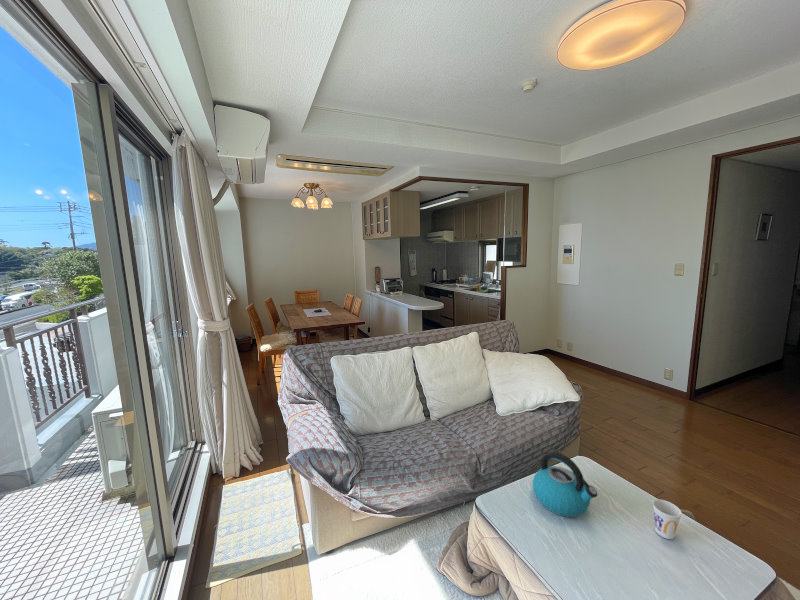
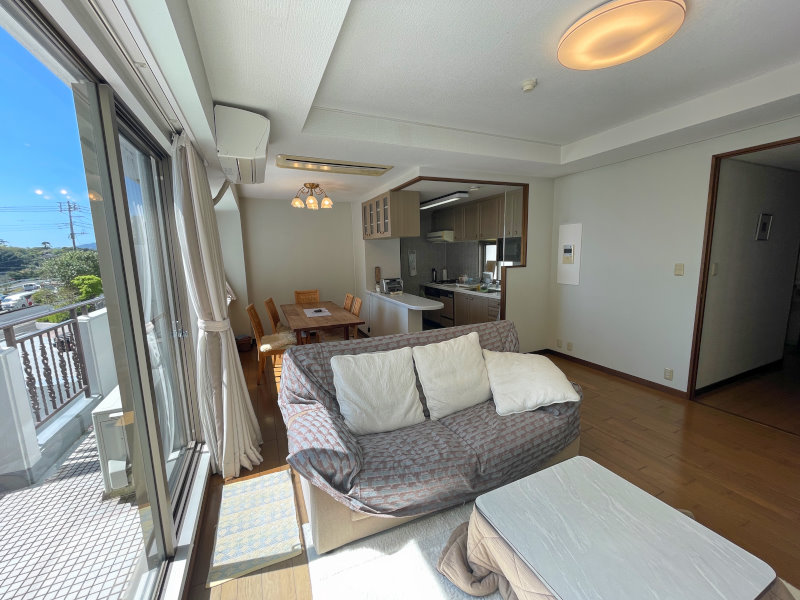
- cup [652,498,683,540]
- kettle [532,451,599,518]
